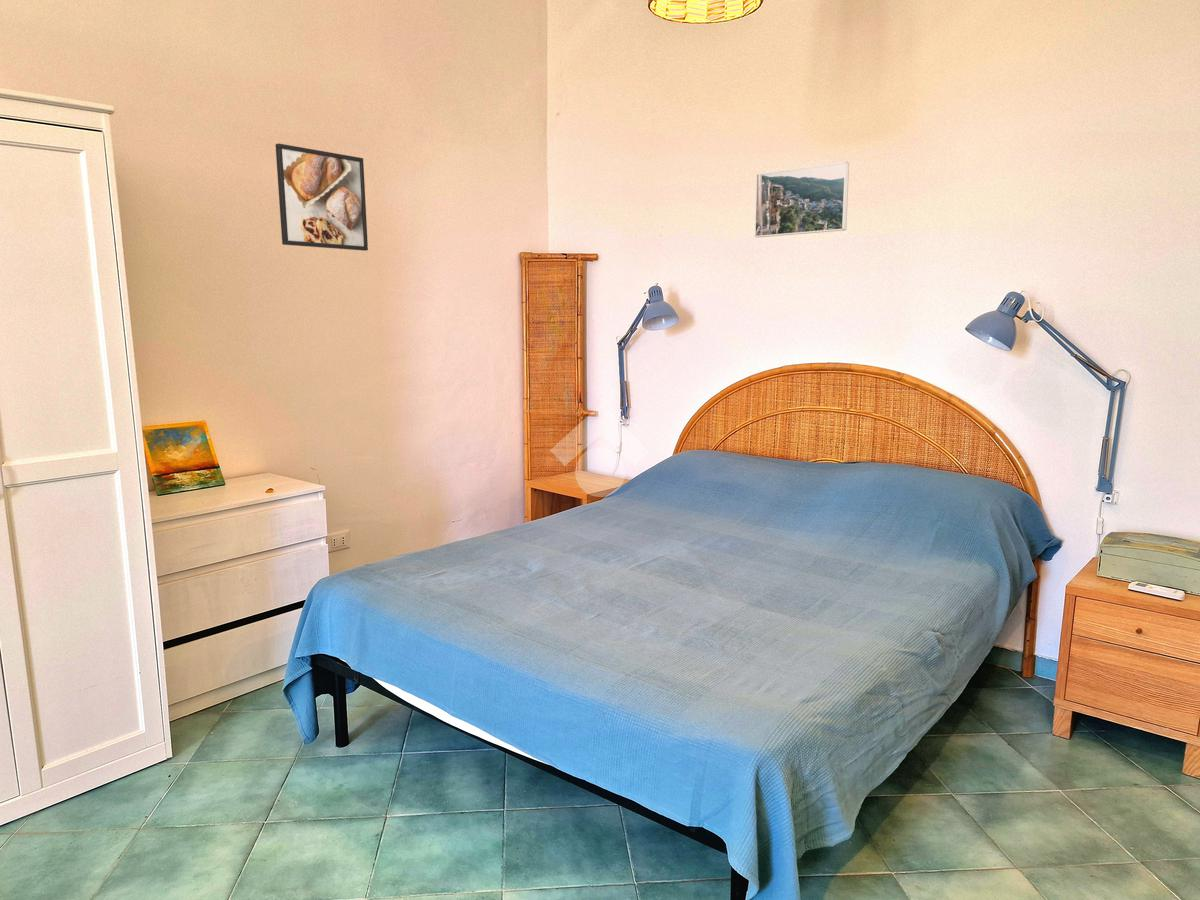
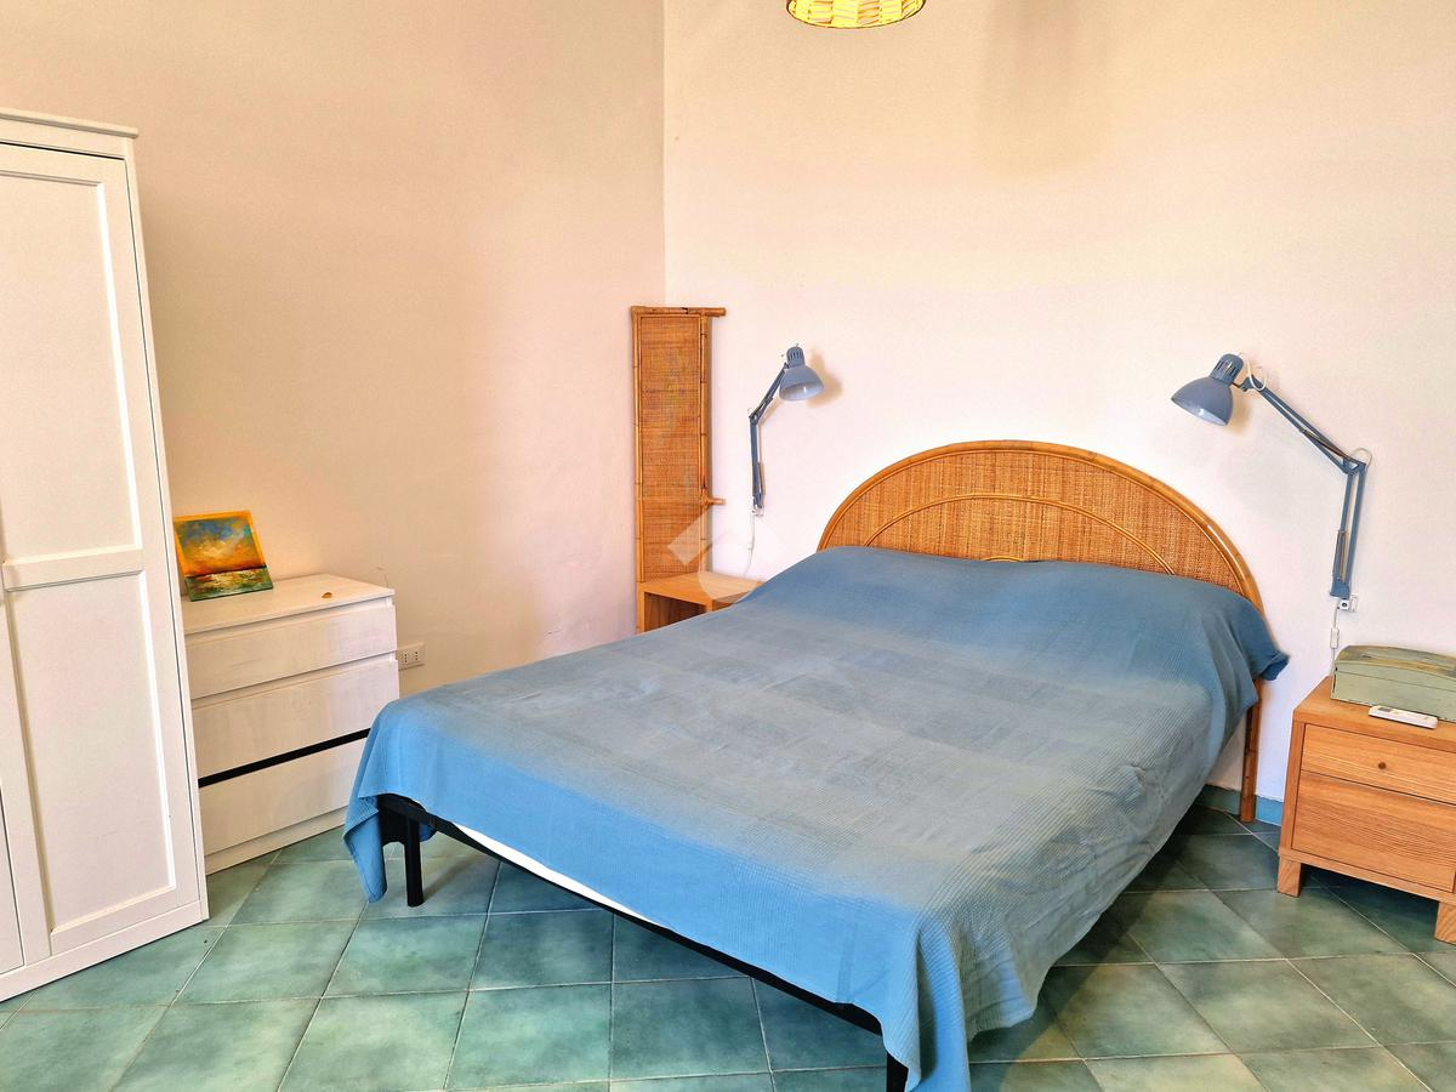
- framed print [754,161,850,238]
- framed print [274,142,369,252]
